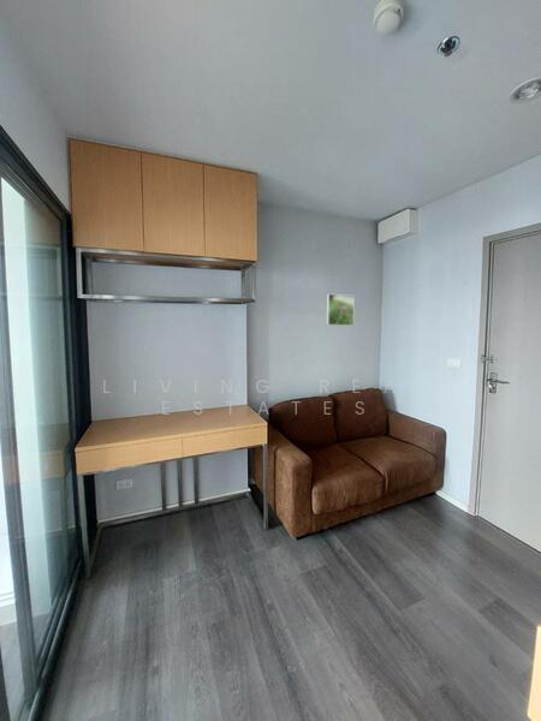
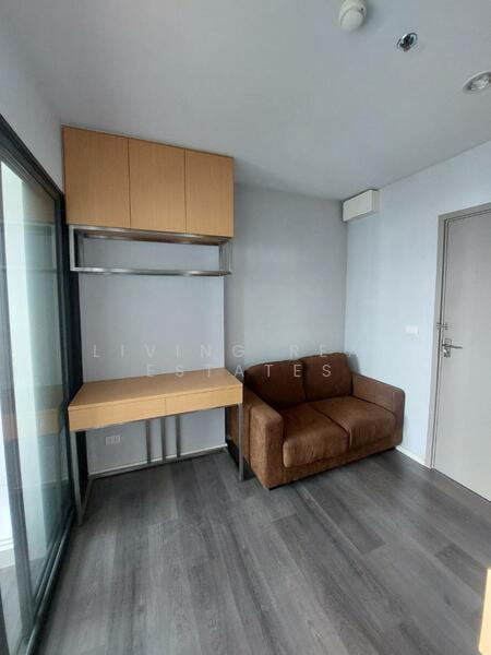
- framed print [326,293,356,327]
